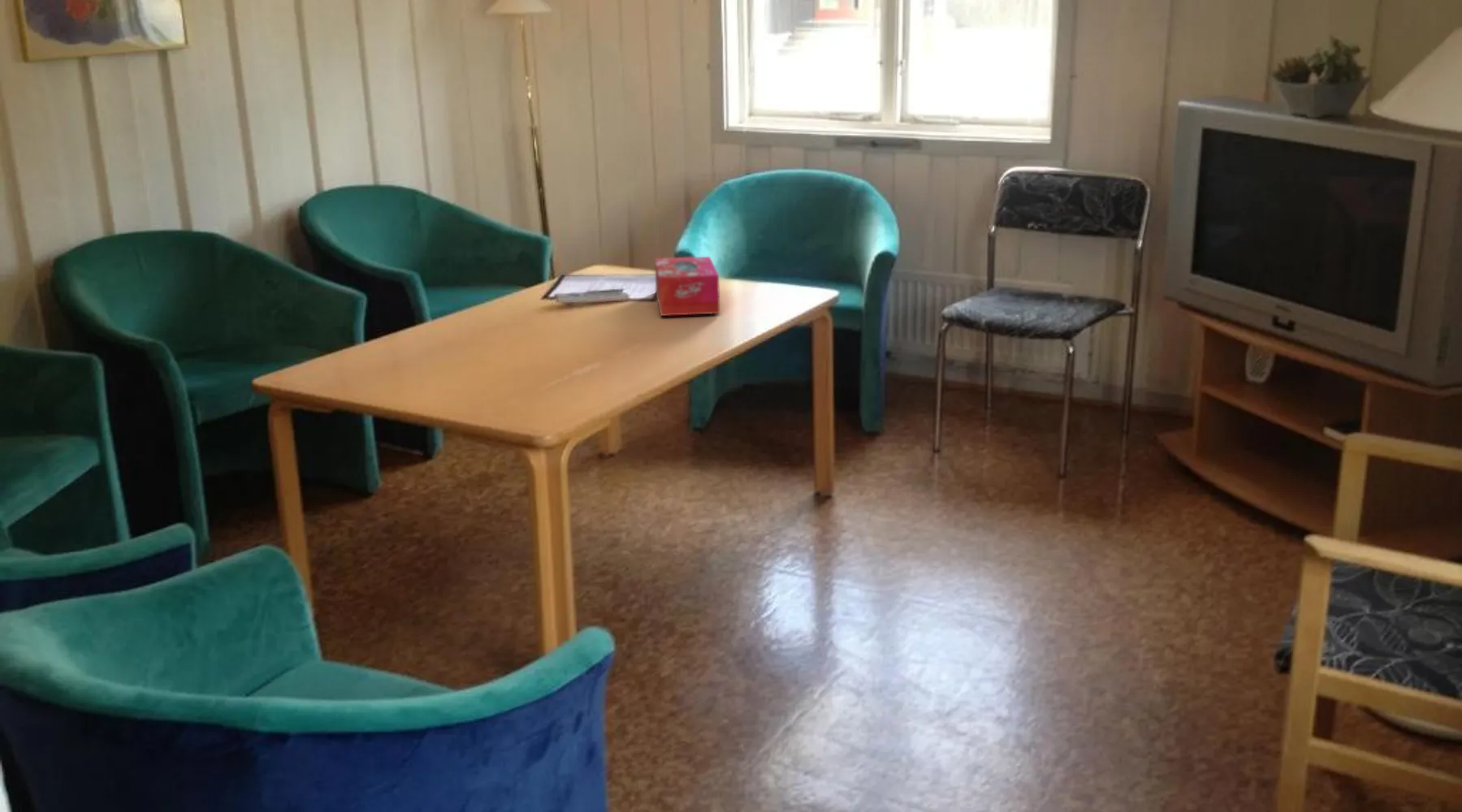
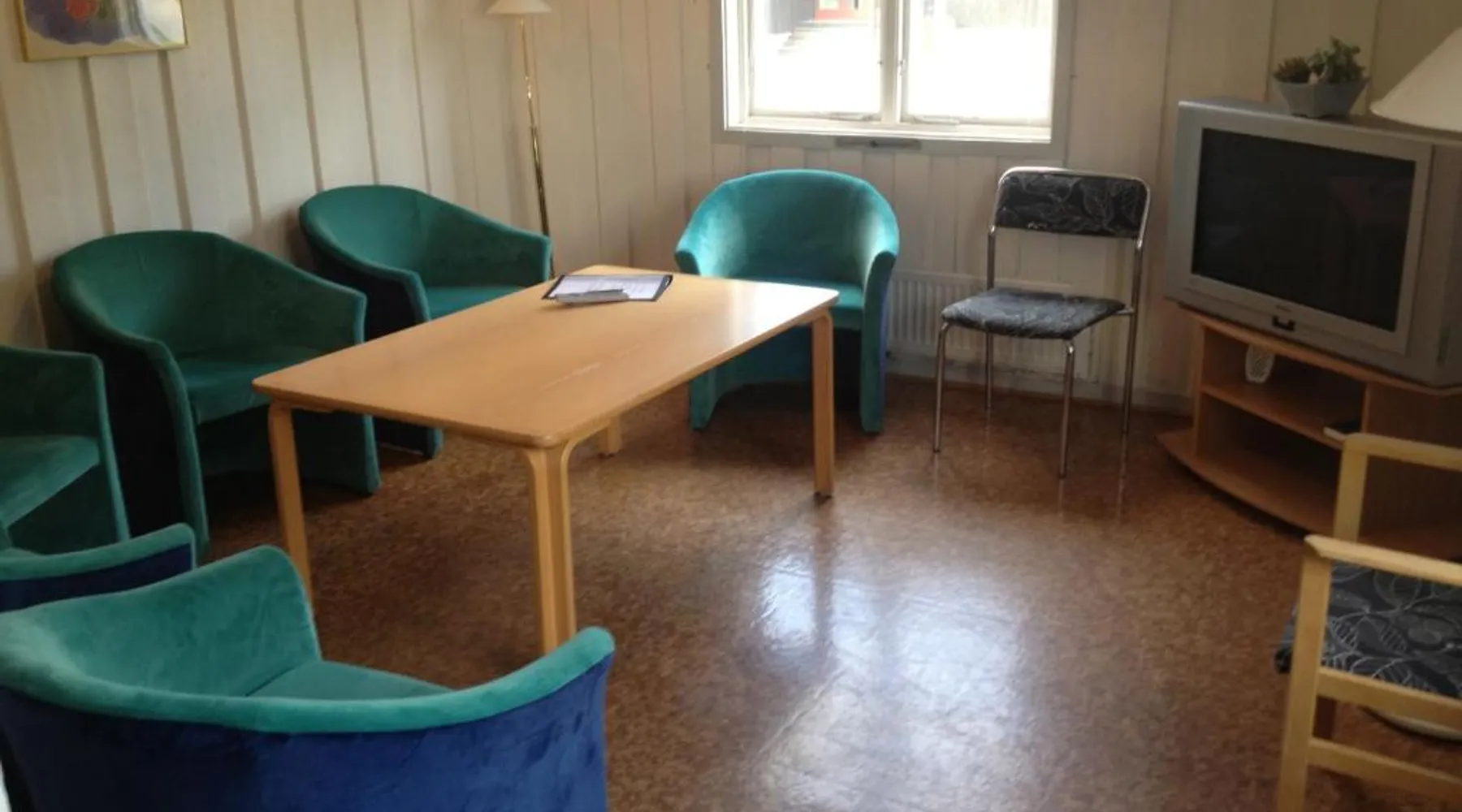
- tissue box [654,256,720,317]
